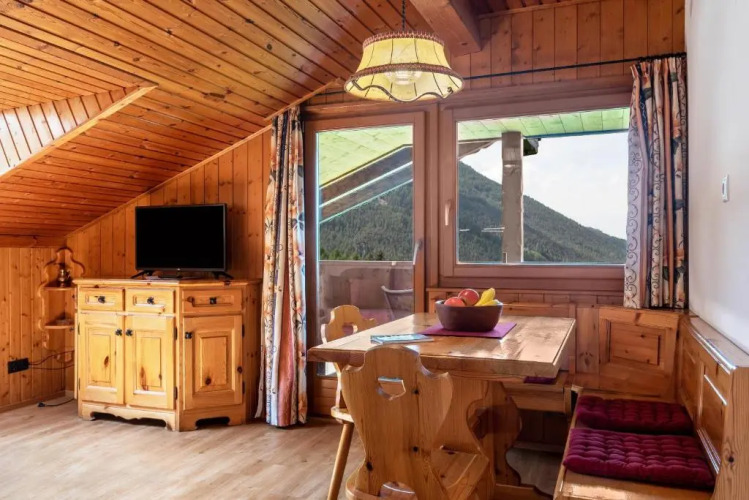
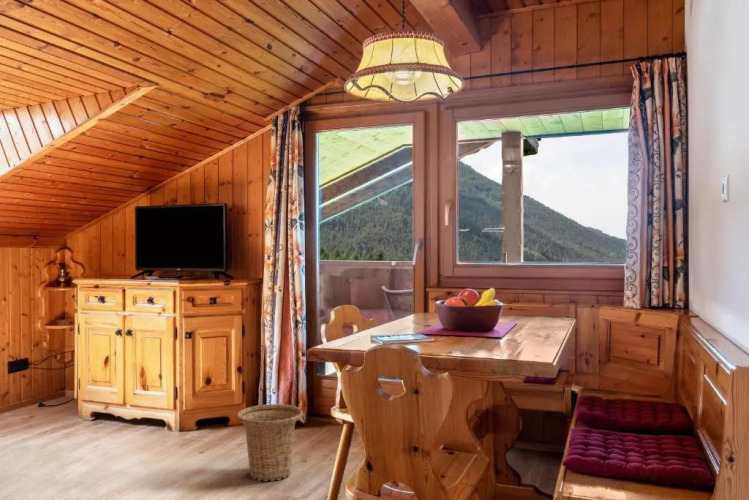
+ basket [236,403,304,482]
